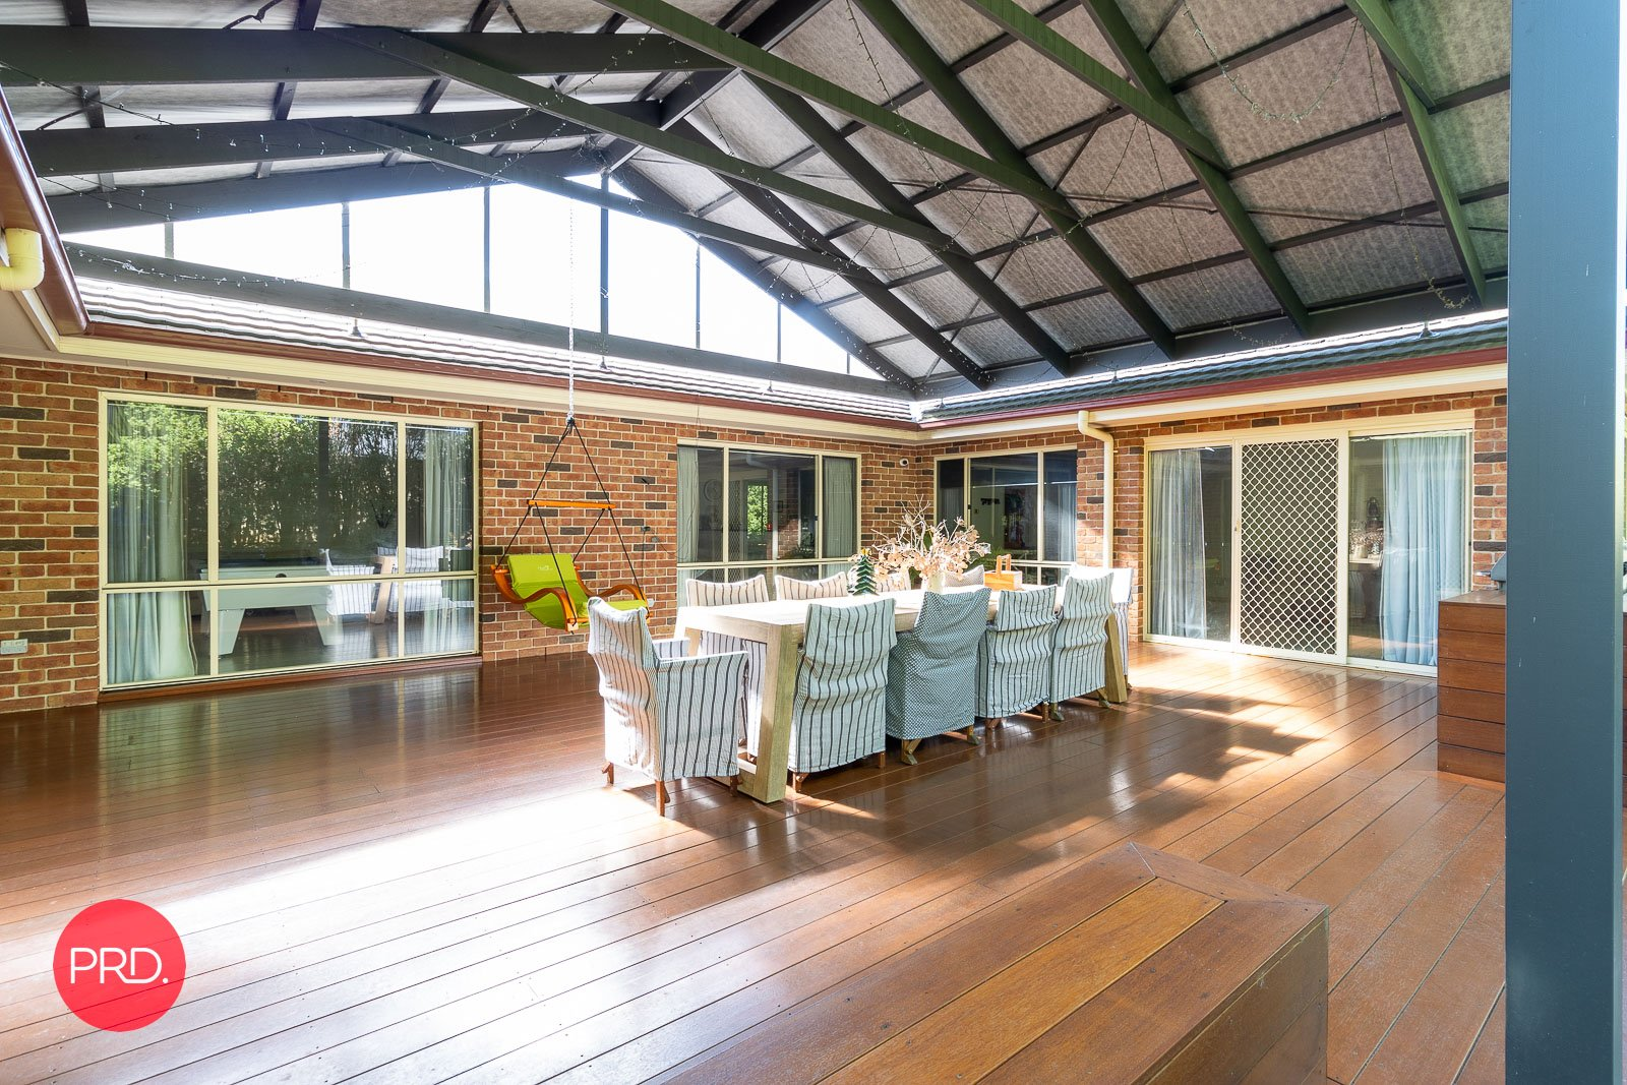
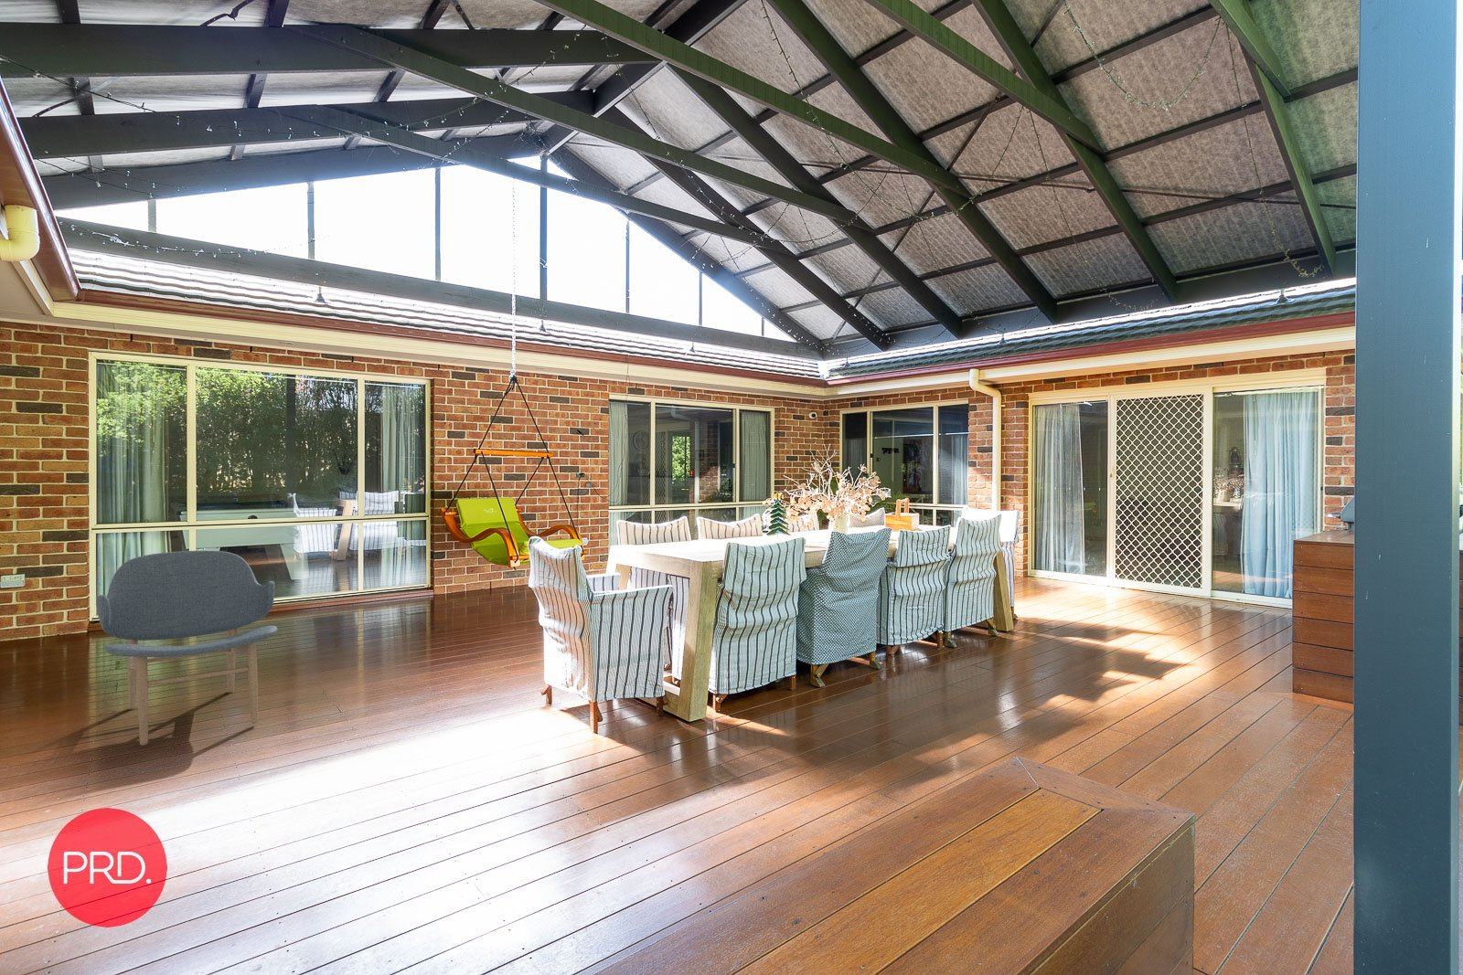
+ lounge chair [95,551,279,746]
